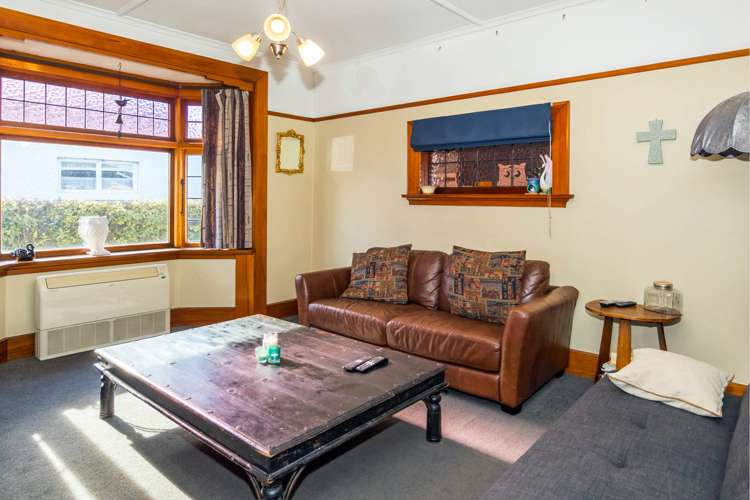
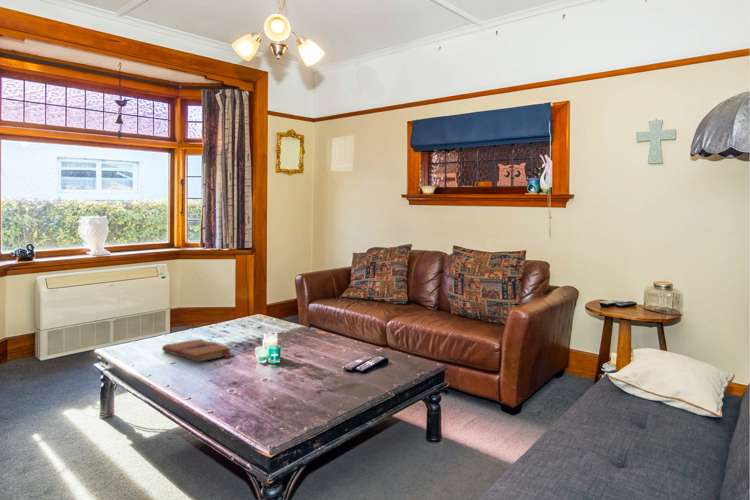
+ book [161,338,235,362]
